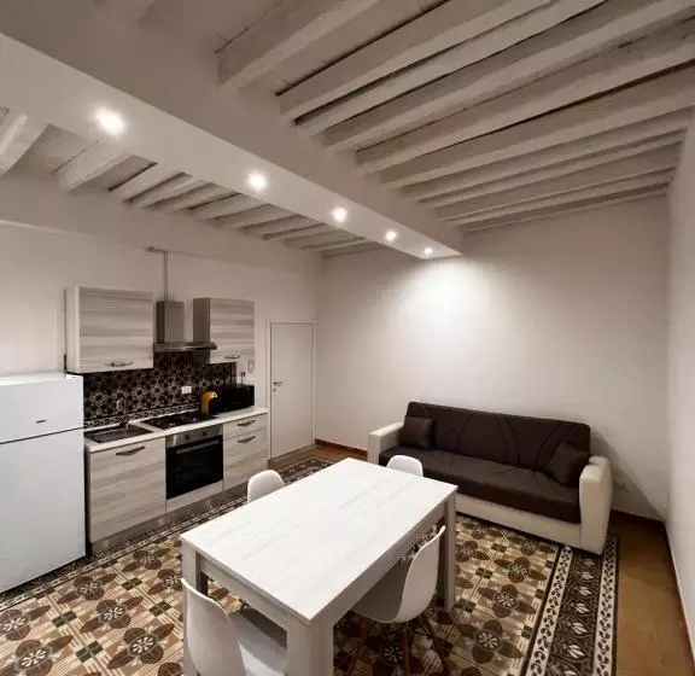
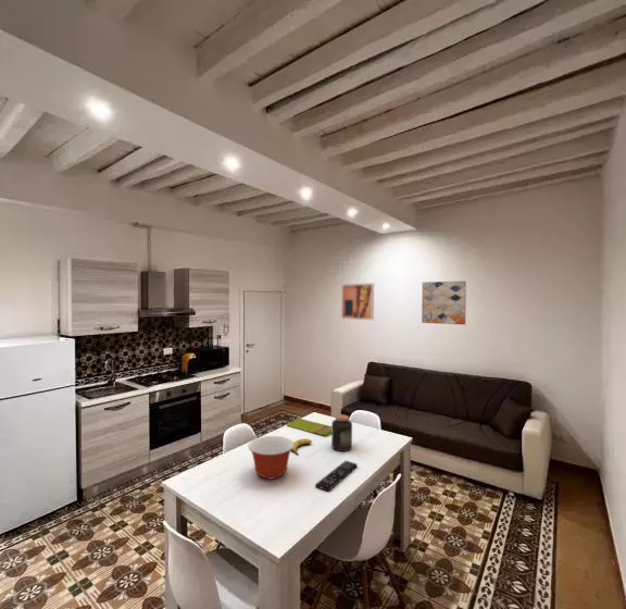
+ wall art [340,282,375,321]
+ banana [290,437,313,457]
+ jar [330,413,353,452]
+ mixing bowl [248,435,295,480]
+ dish towel [286,417,331,437]
+ wall art [421,279,467,326]
+ remote control [314,460,359,493]
